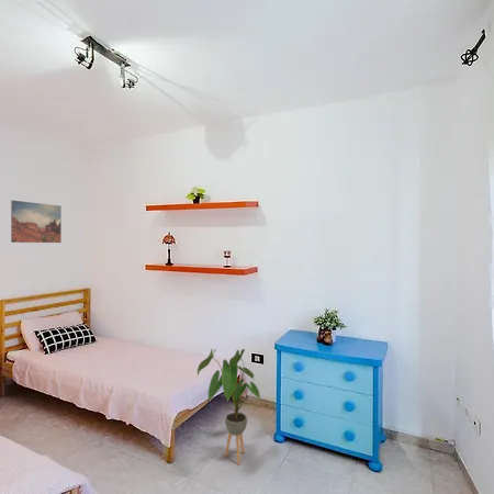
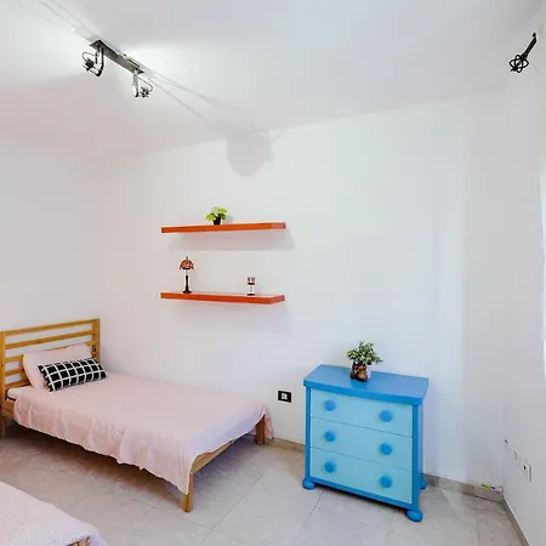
- house plant [197,348,261,465]
- wall art [10,200,63,244]
